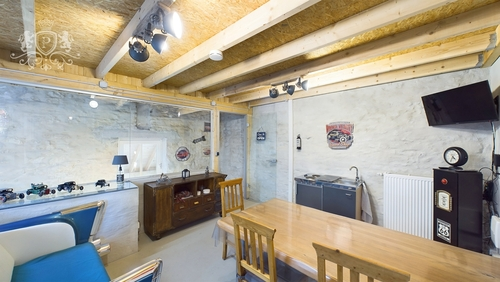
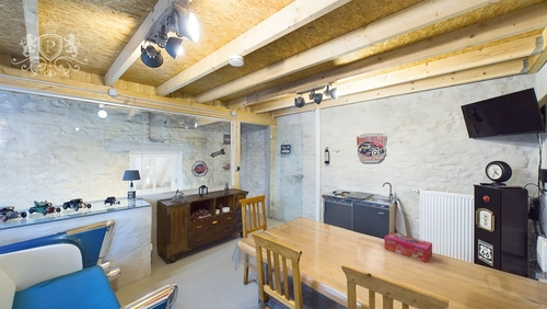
+ tissue box [384,231,433,264]
